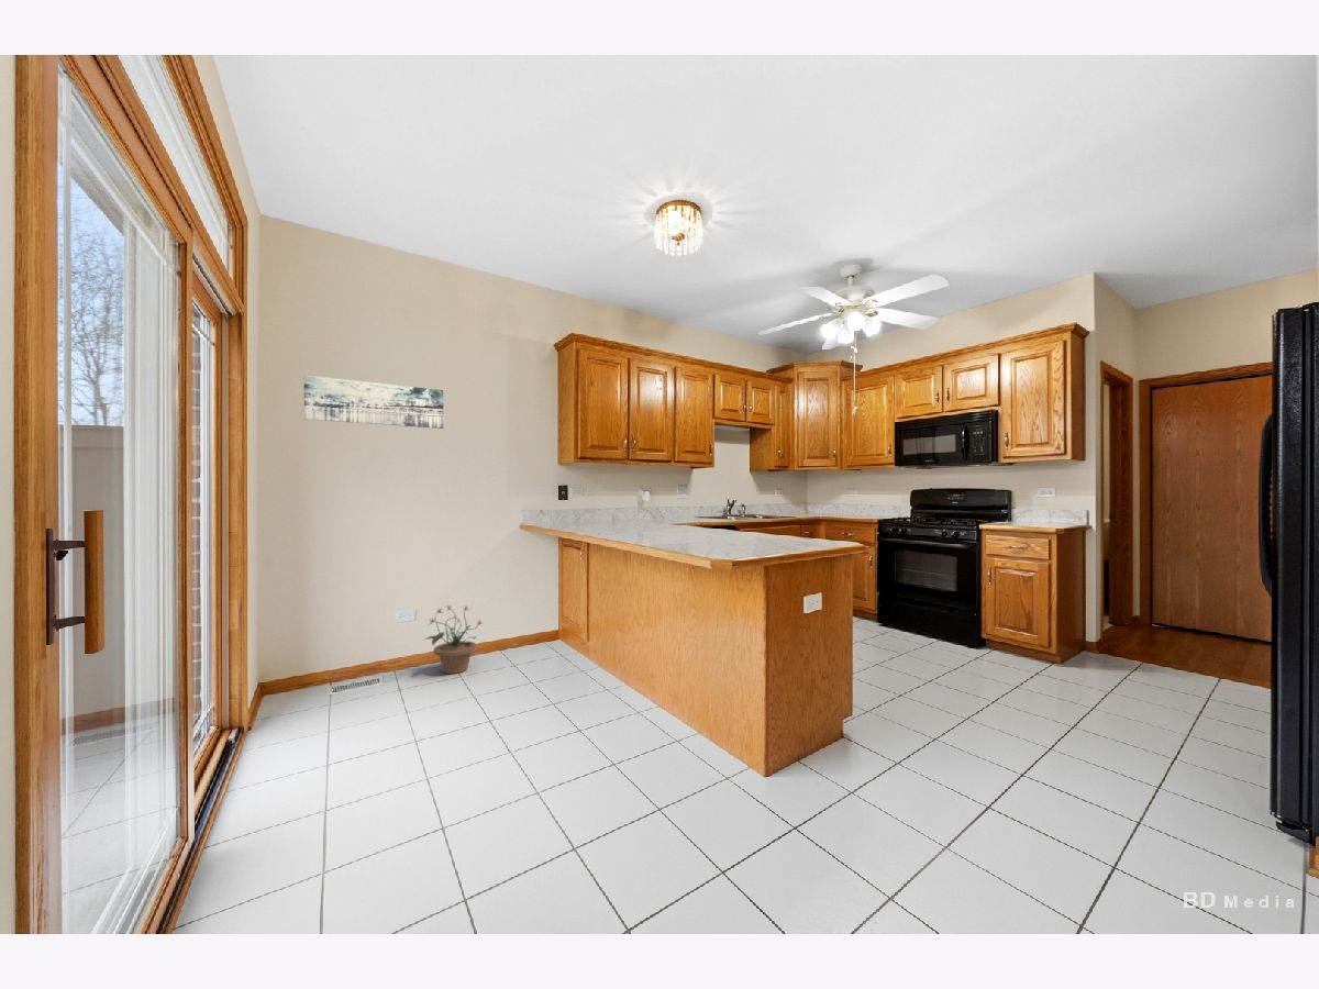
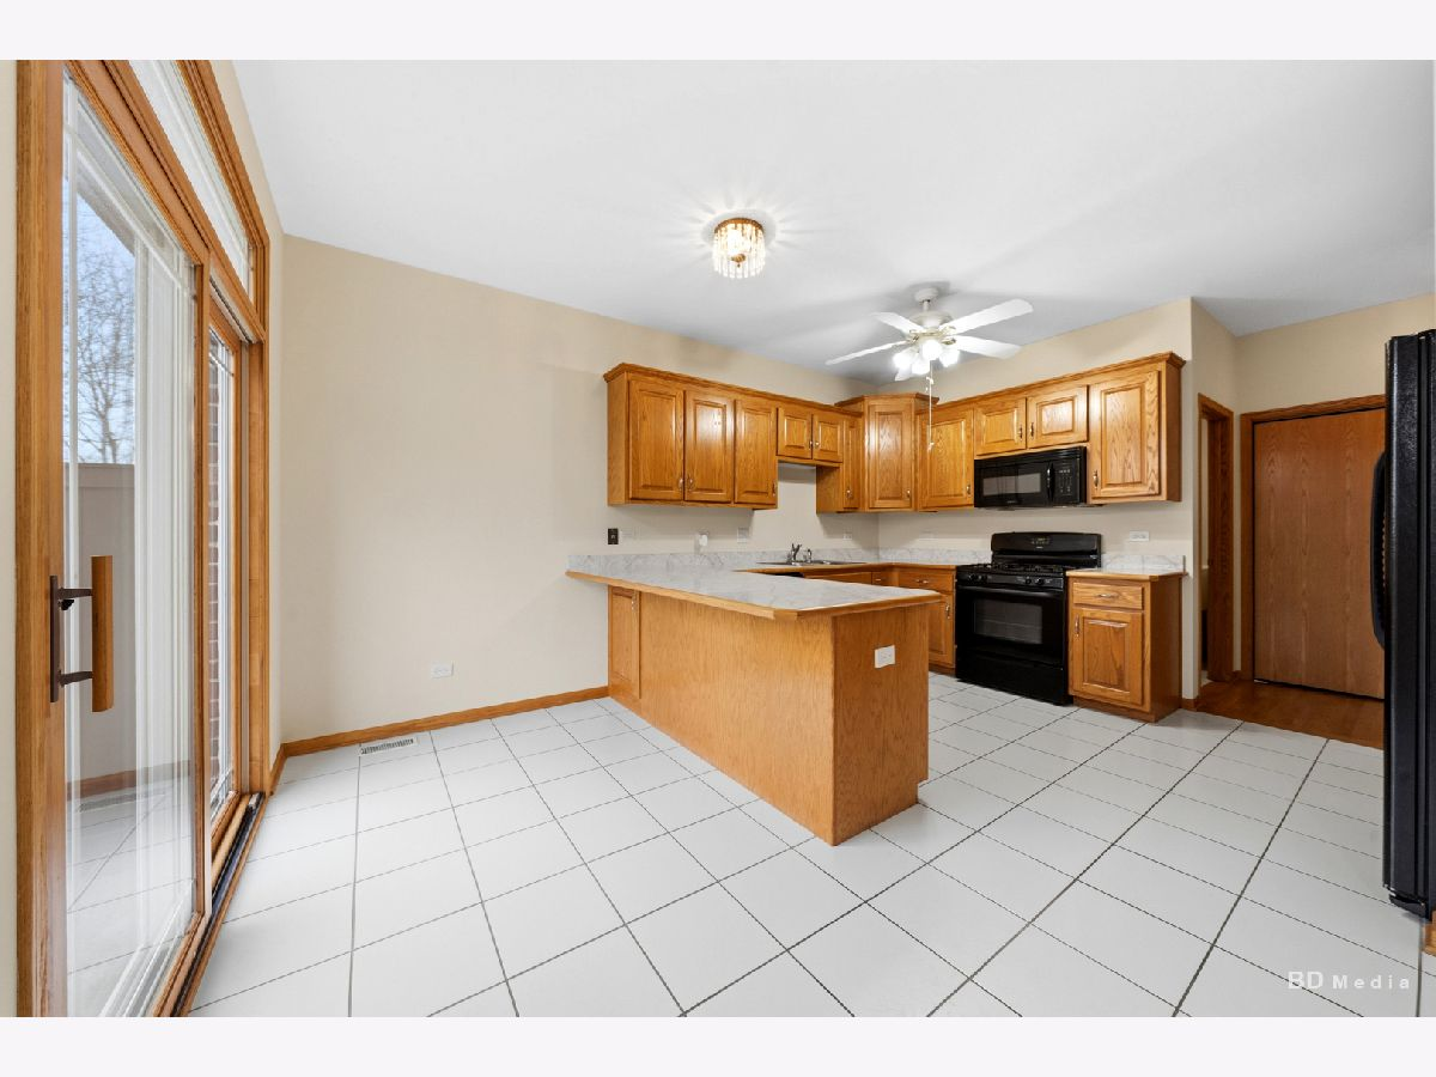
- wall art [303,374,444,430]
- potted plant [423,603,484,675]
